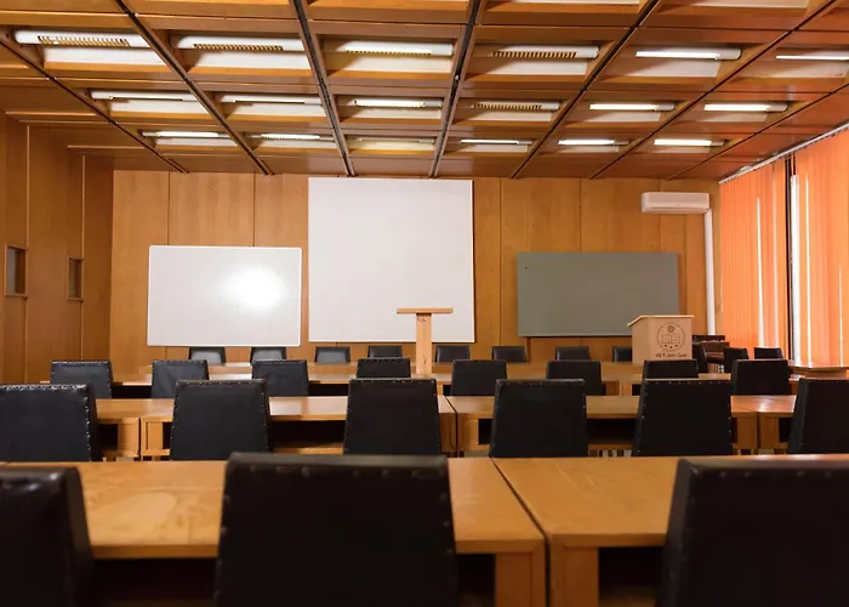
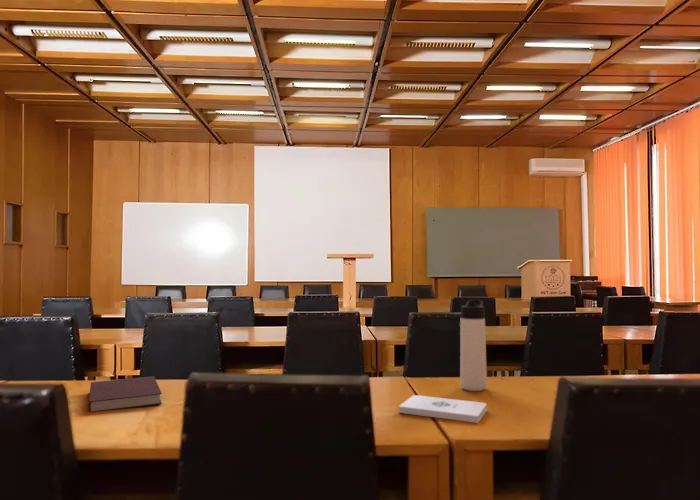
+ thermos bottle [459,299,488,392]
+ notebook [87,375,163,413]
+ notepad [398,394,488,424]
